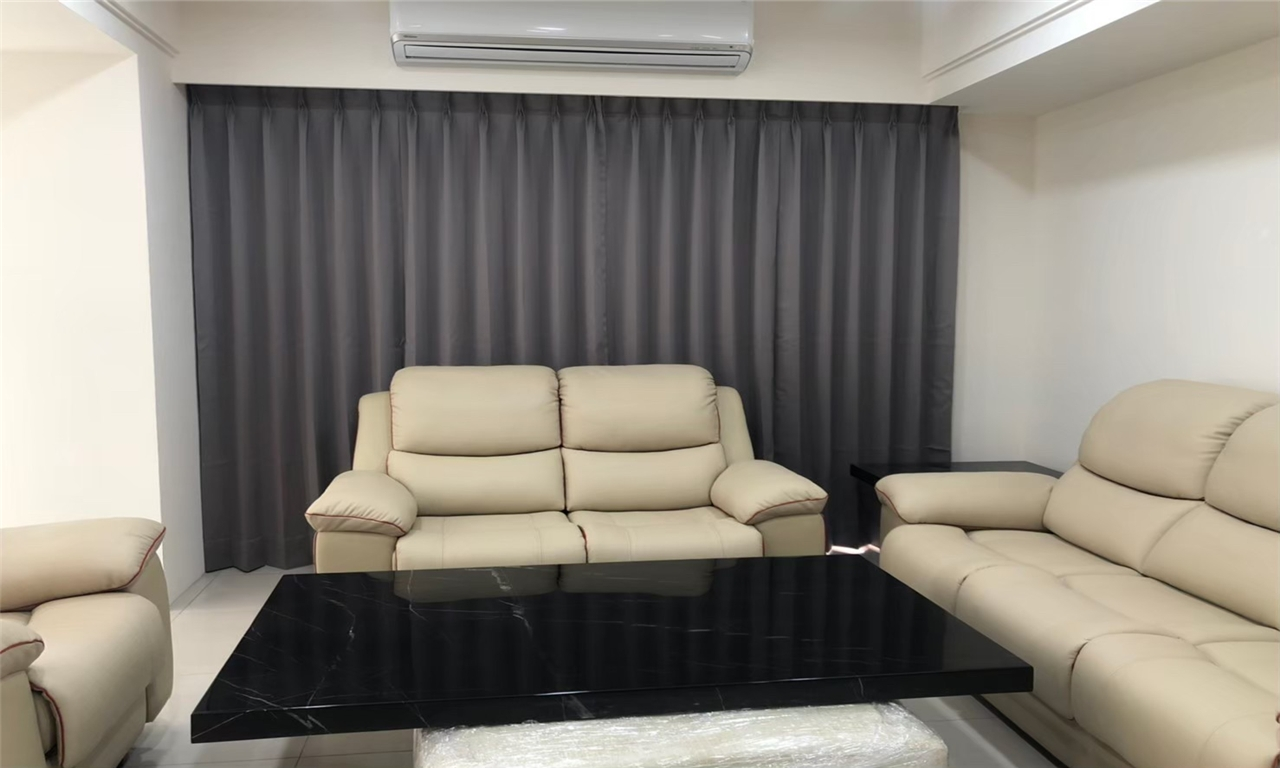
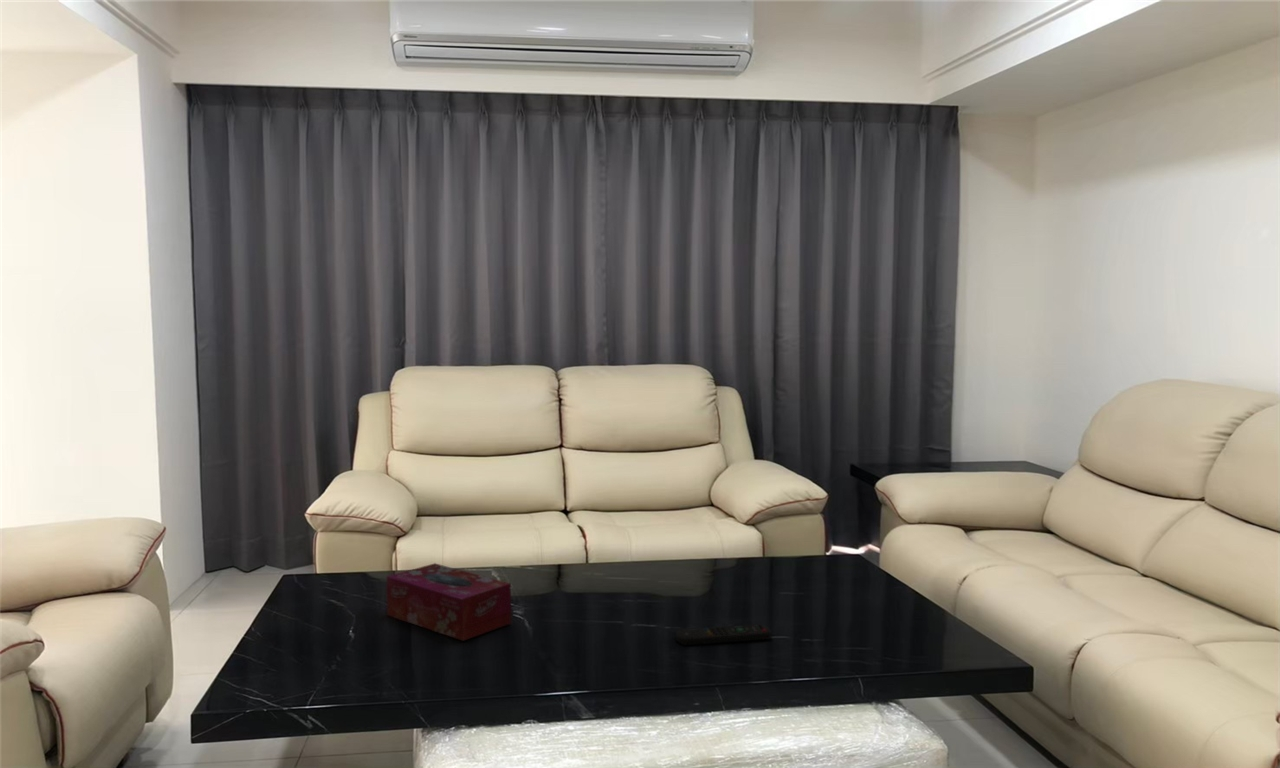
+ remote control [675,623,772,646]
+ tissue box [386,562,512,642]
